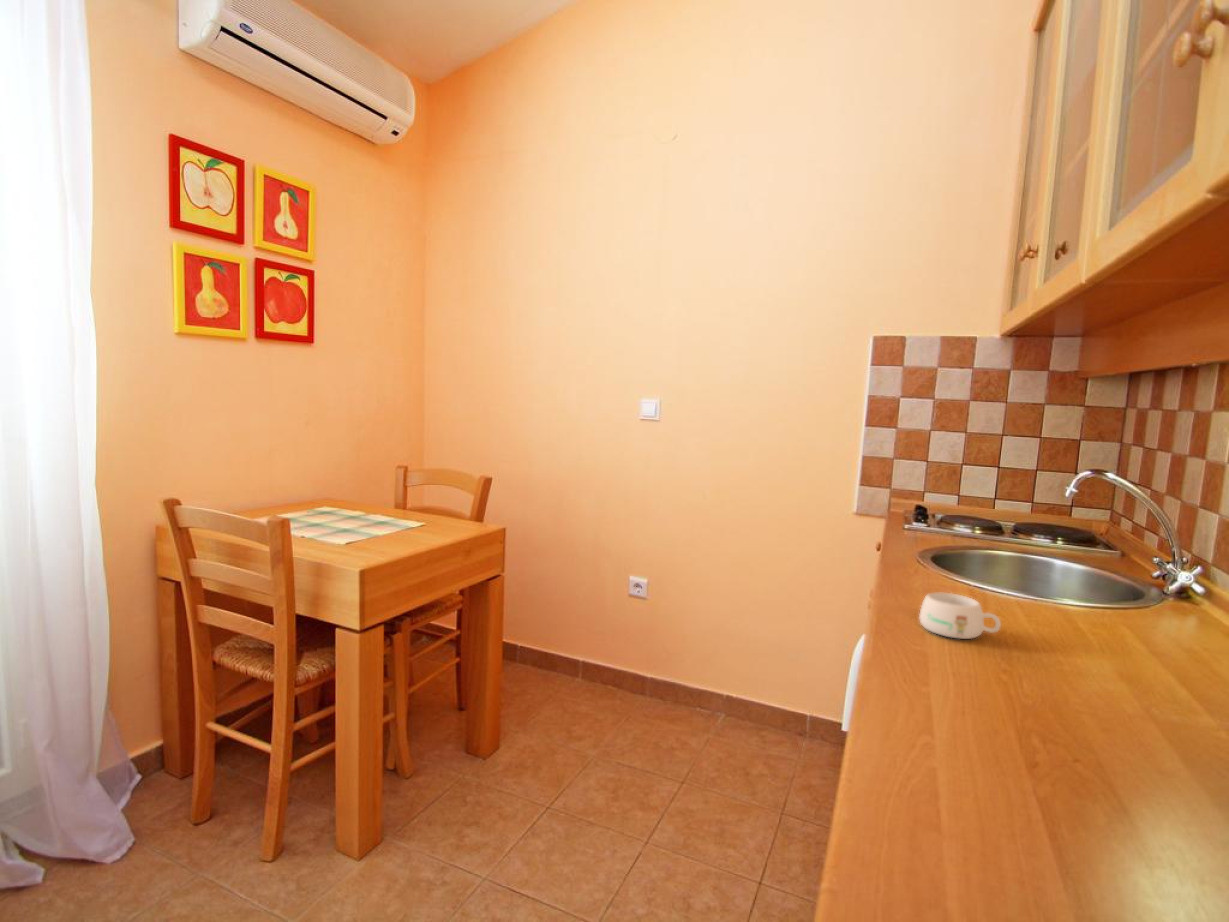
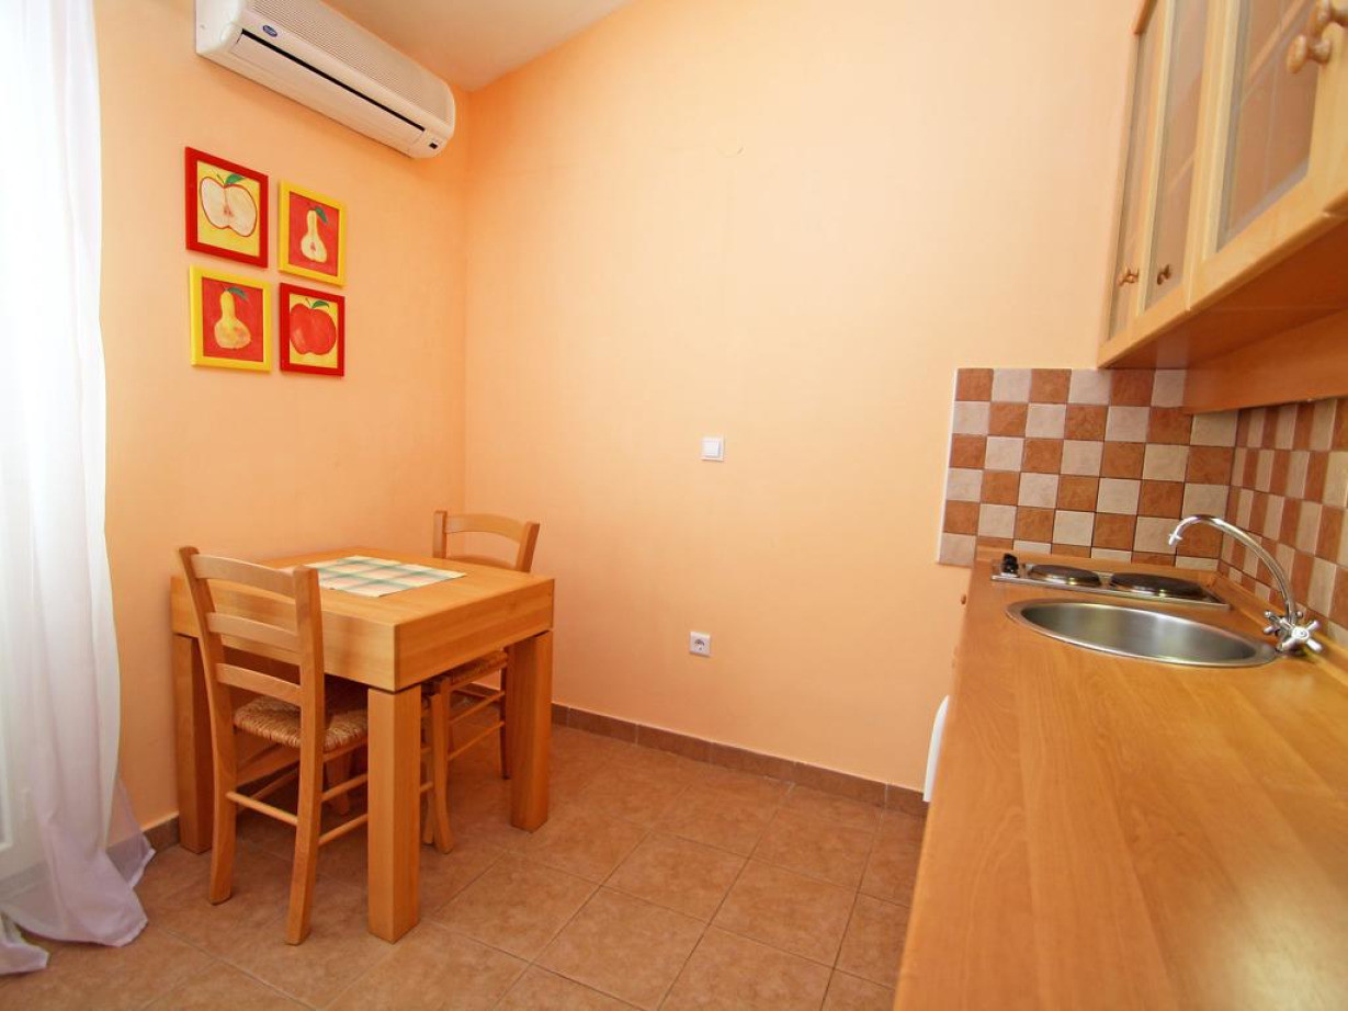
- mug [918,591,1002,640]
